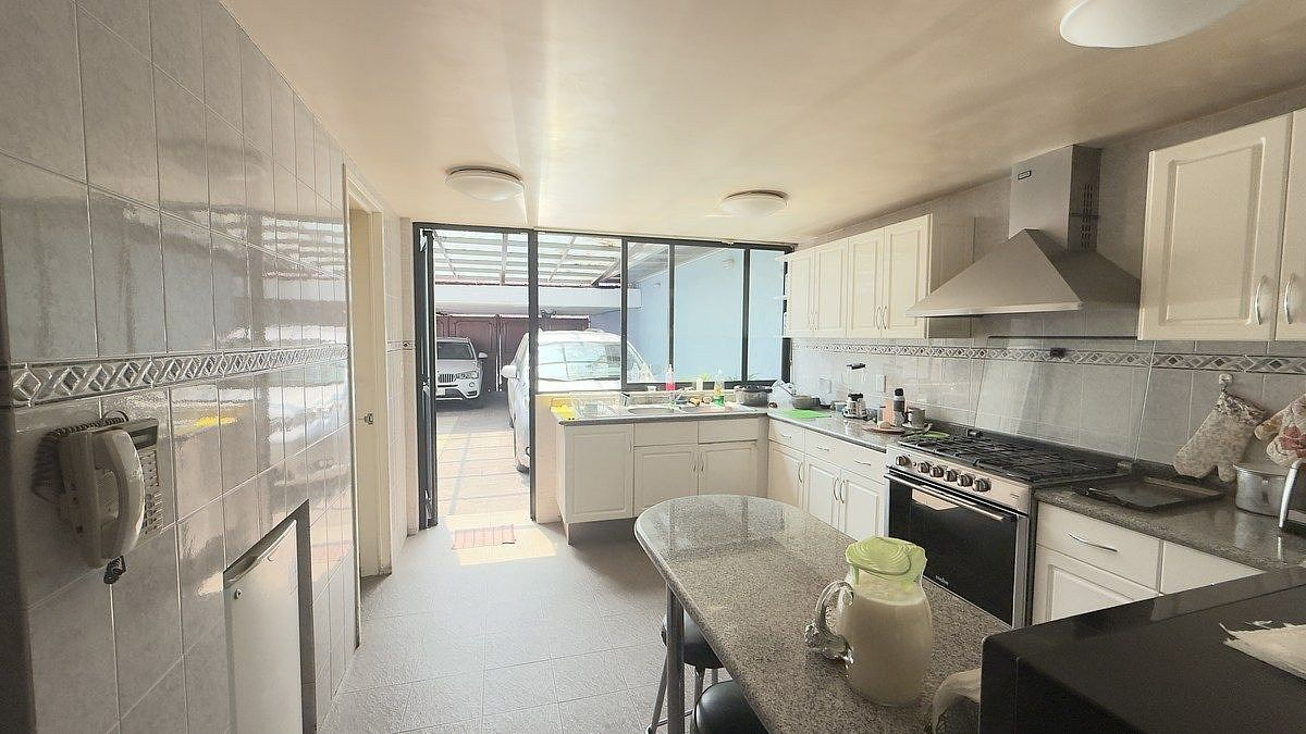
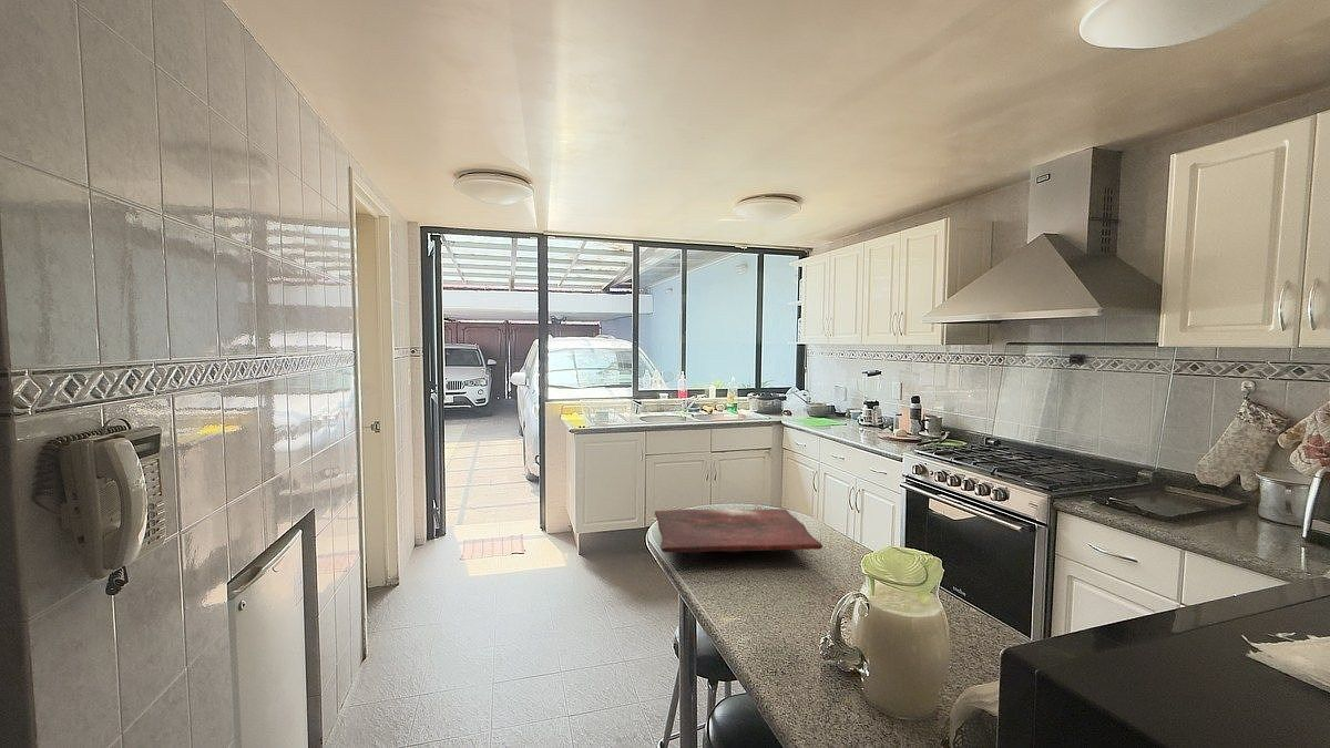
+ cutting board [654,508,823,553]
